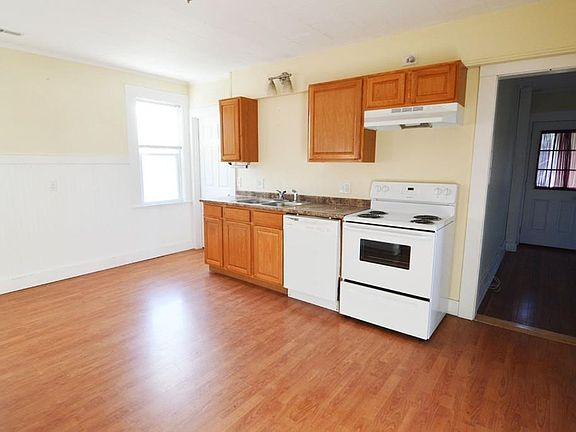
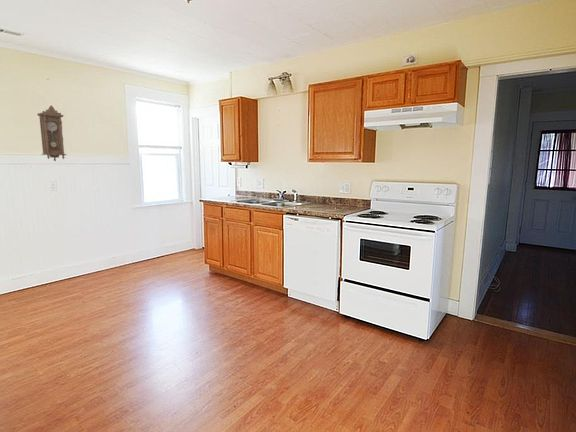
+ pendulum clock [36,104,67,162]
